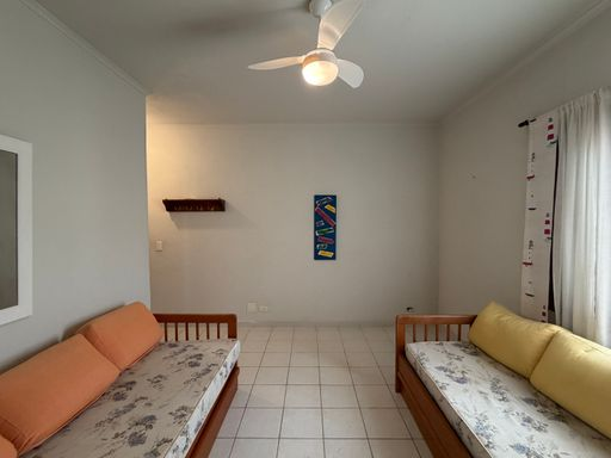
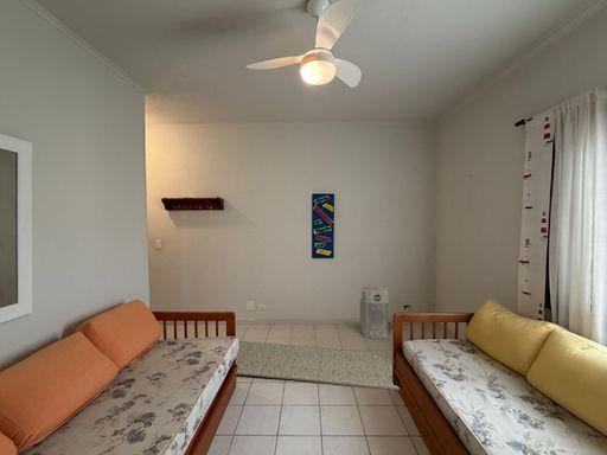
+ air purifier [359,286,389,339]
+ rug [236,340,401,391]
